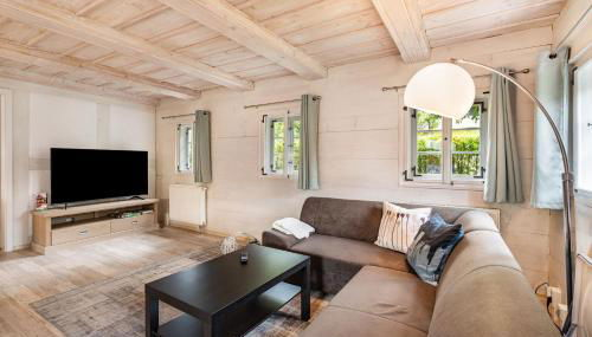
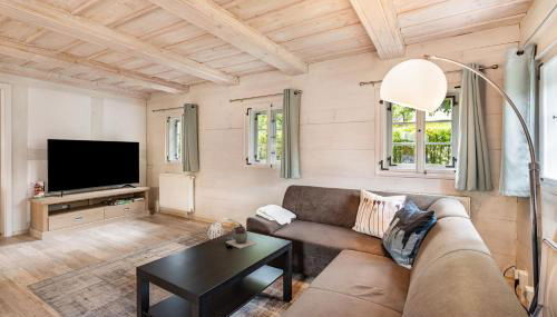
+ succulent plant [225,226,257,250]
